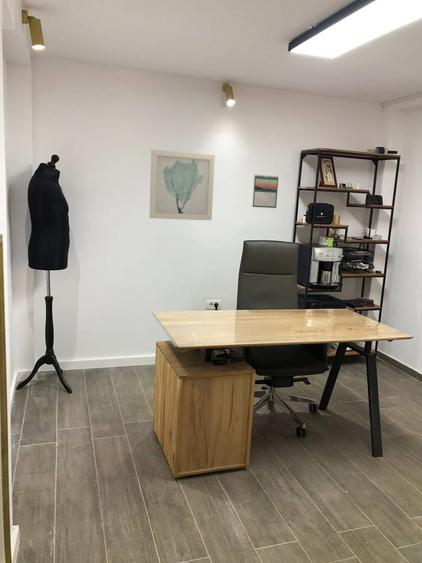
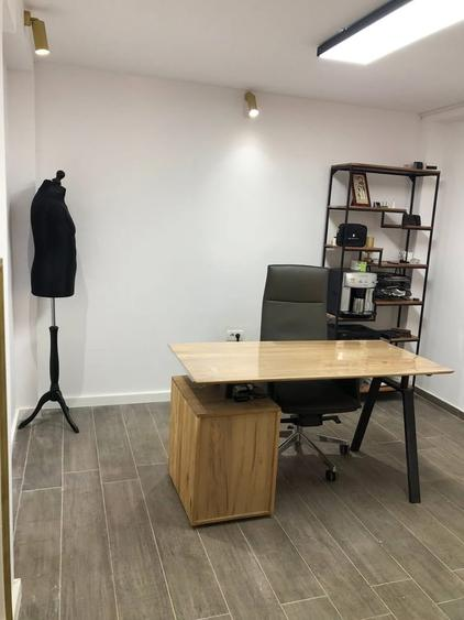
- calendar [251,174,279,209]
- wall art [148,148,216,221]
